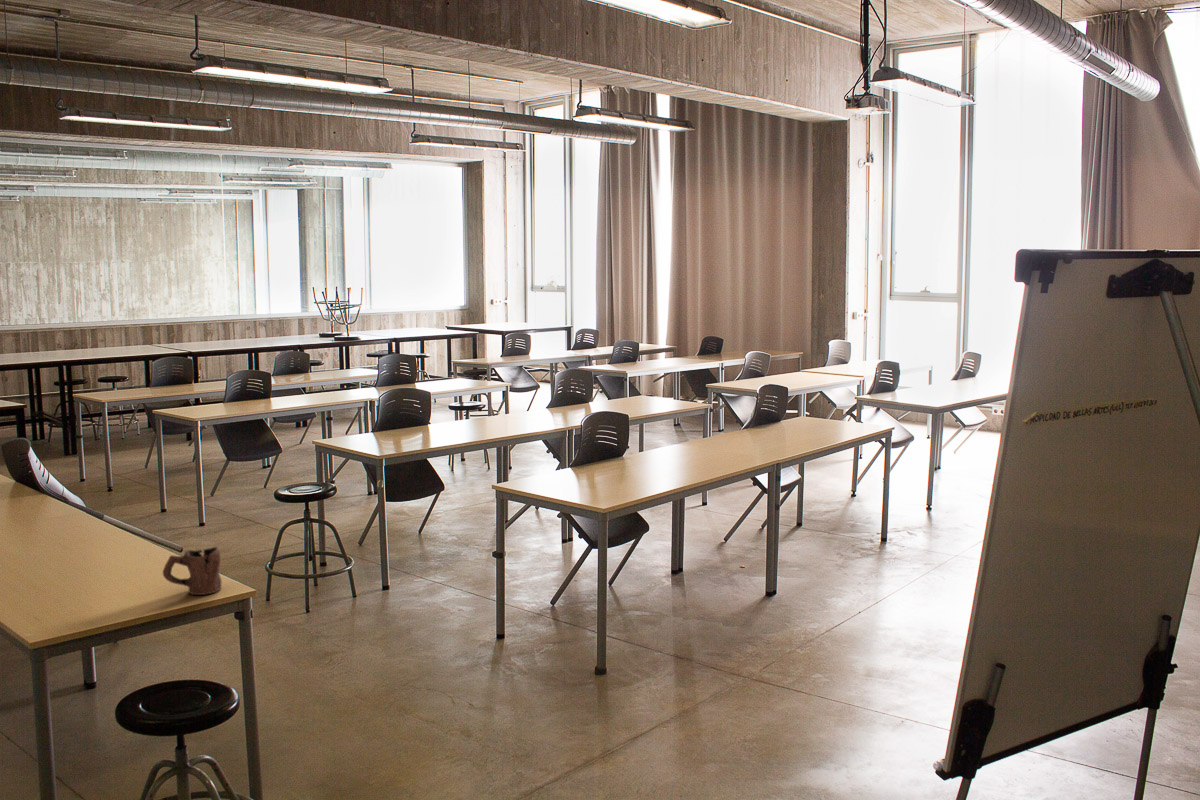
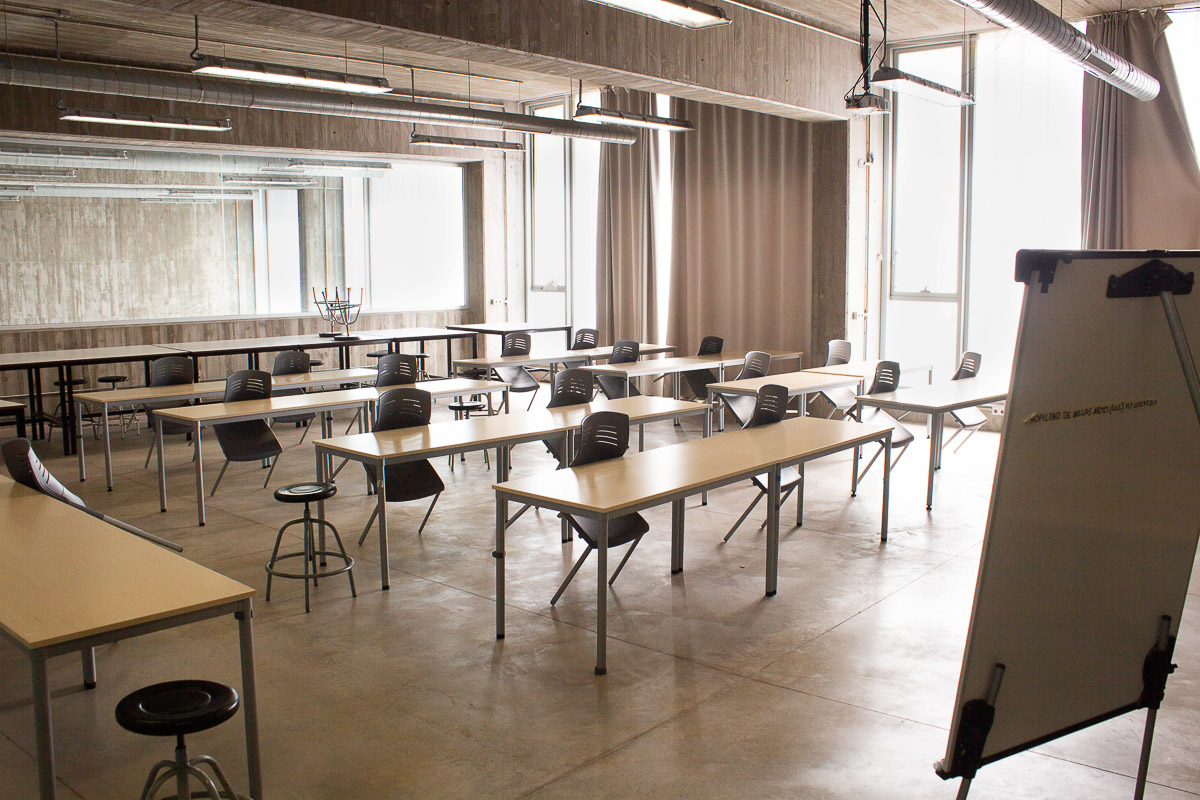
- mug [162,546,223,596]
